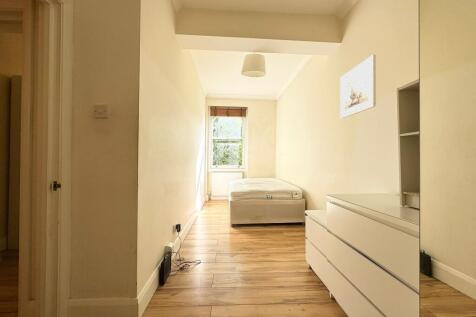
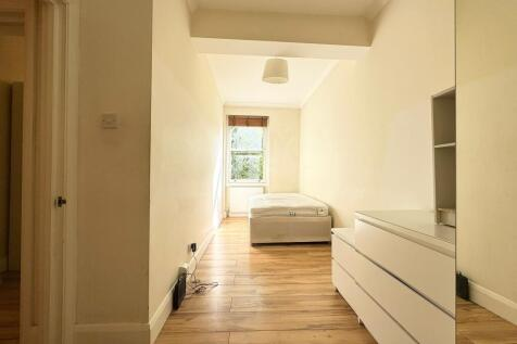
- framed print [339,53,377,119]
